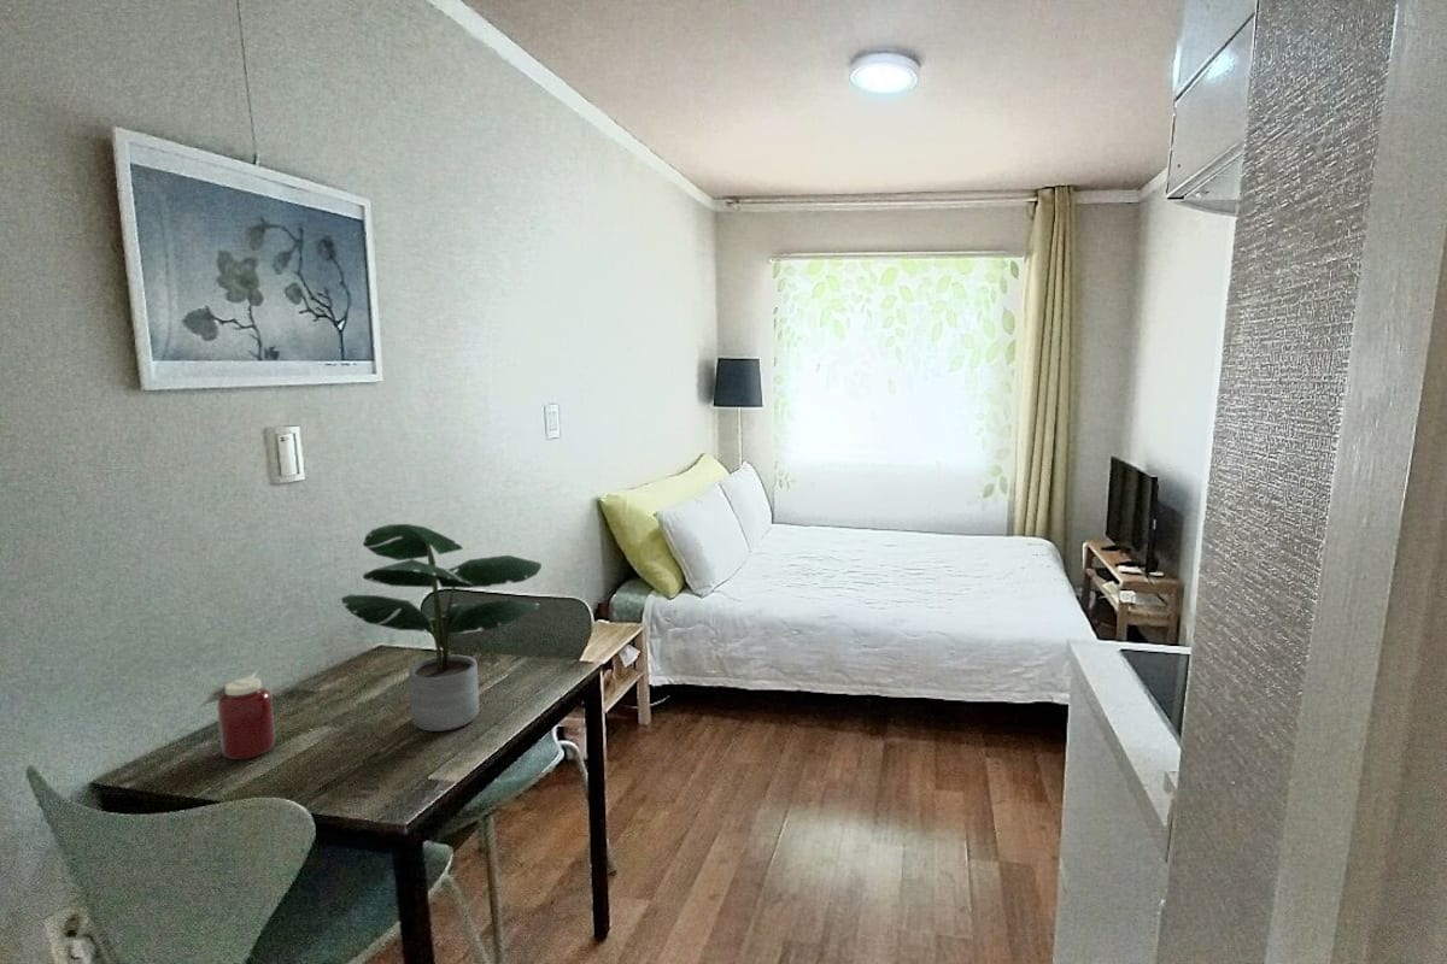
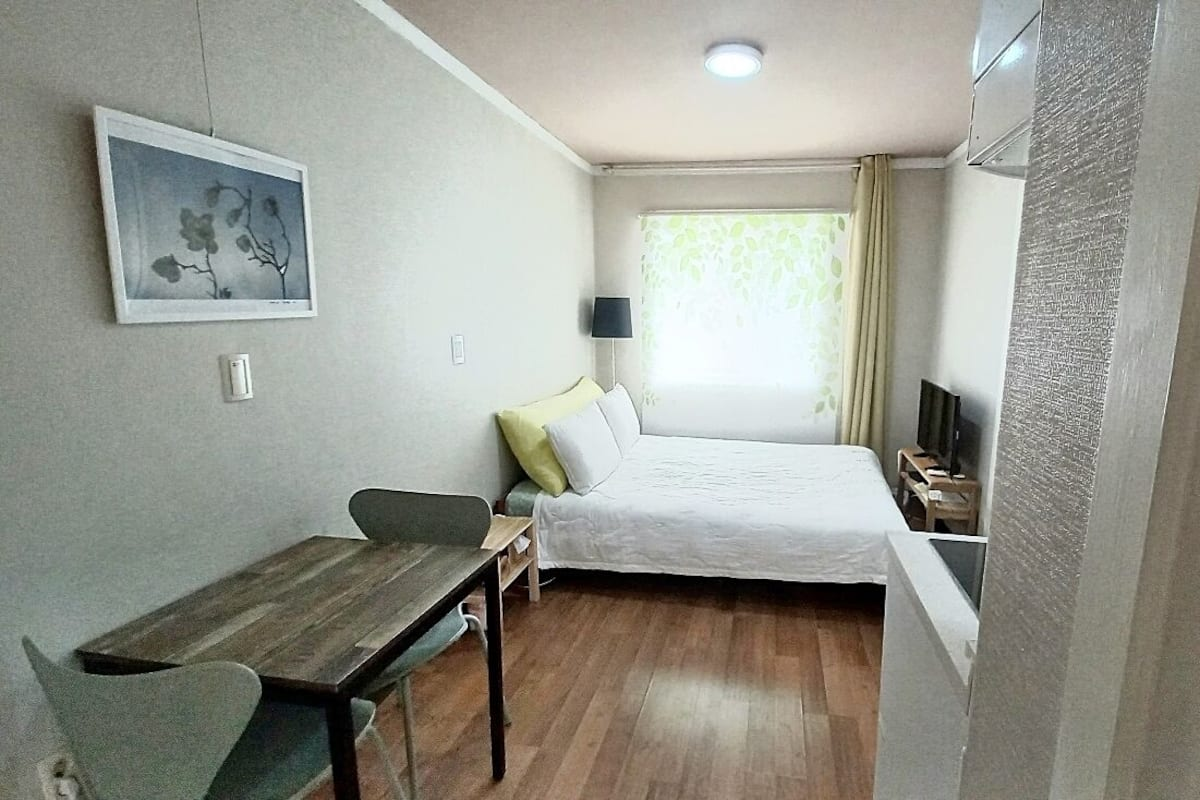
- jar [198,671,276,760]
- potted plant [340,523,543,733]
